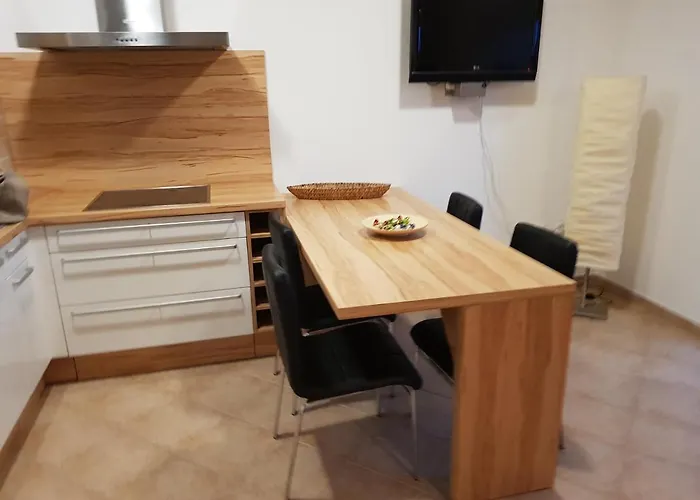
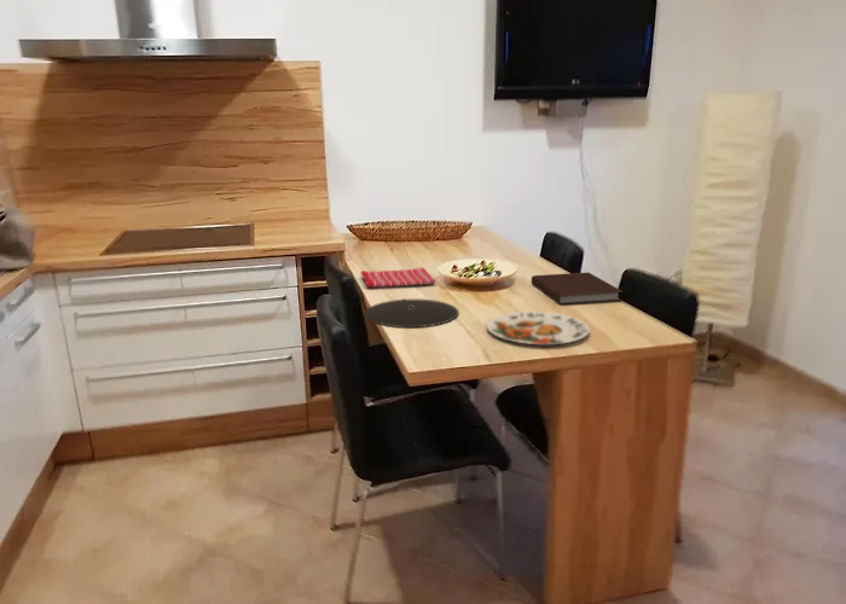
+ dish towel [360,266,436,289]
+ plate [363,298,460,329]
+ notebook [531,272,625,306]
+ plate [486,310,591,345]
